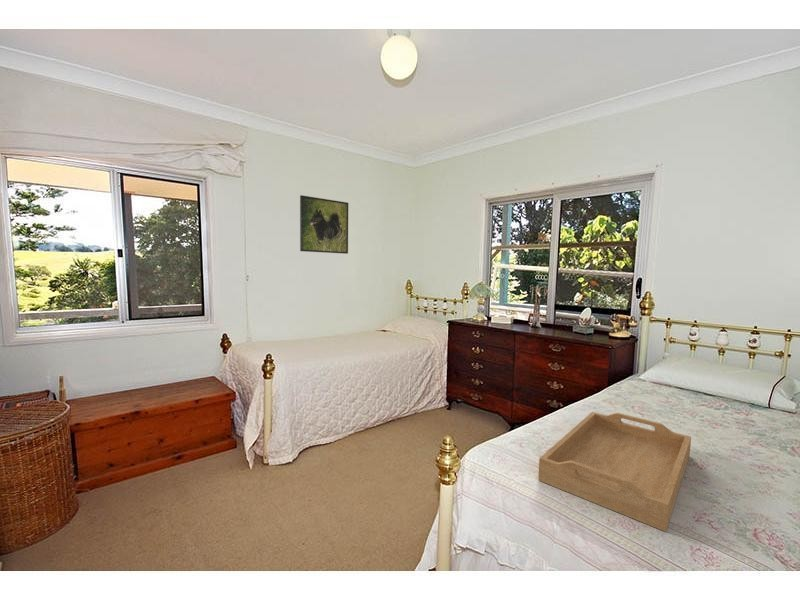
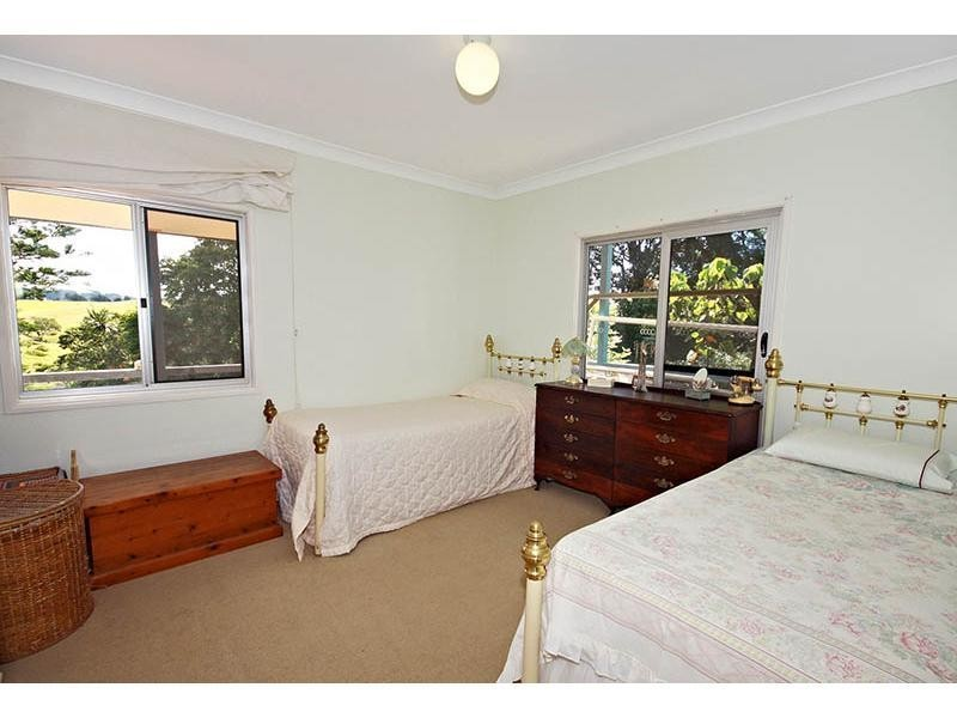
- serving tray [537,411,692,533]
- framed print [299,194,349,255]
